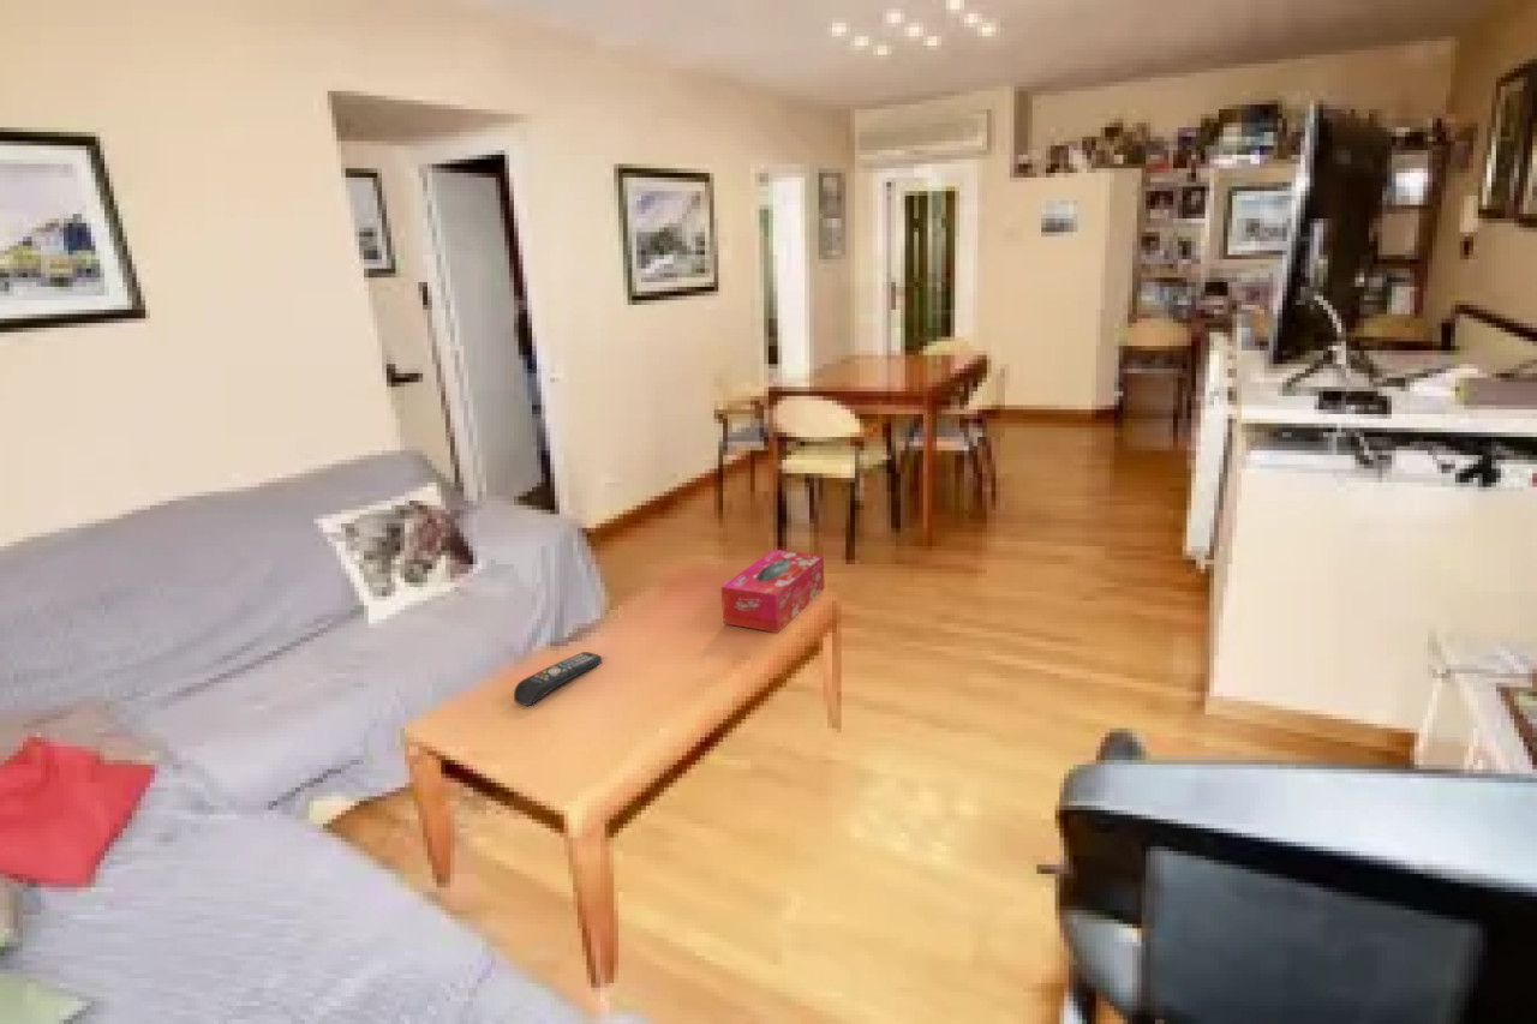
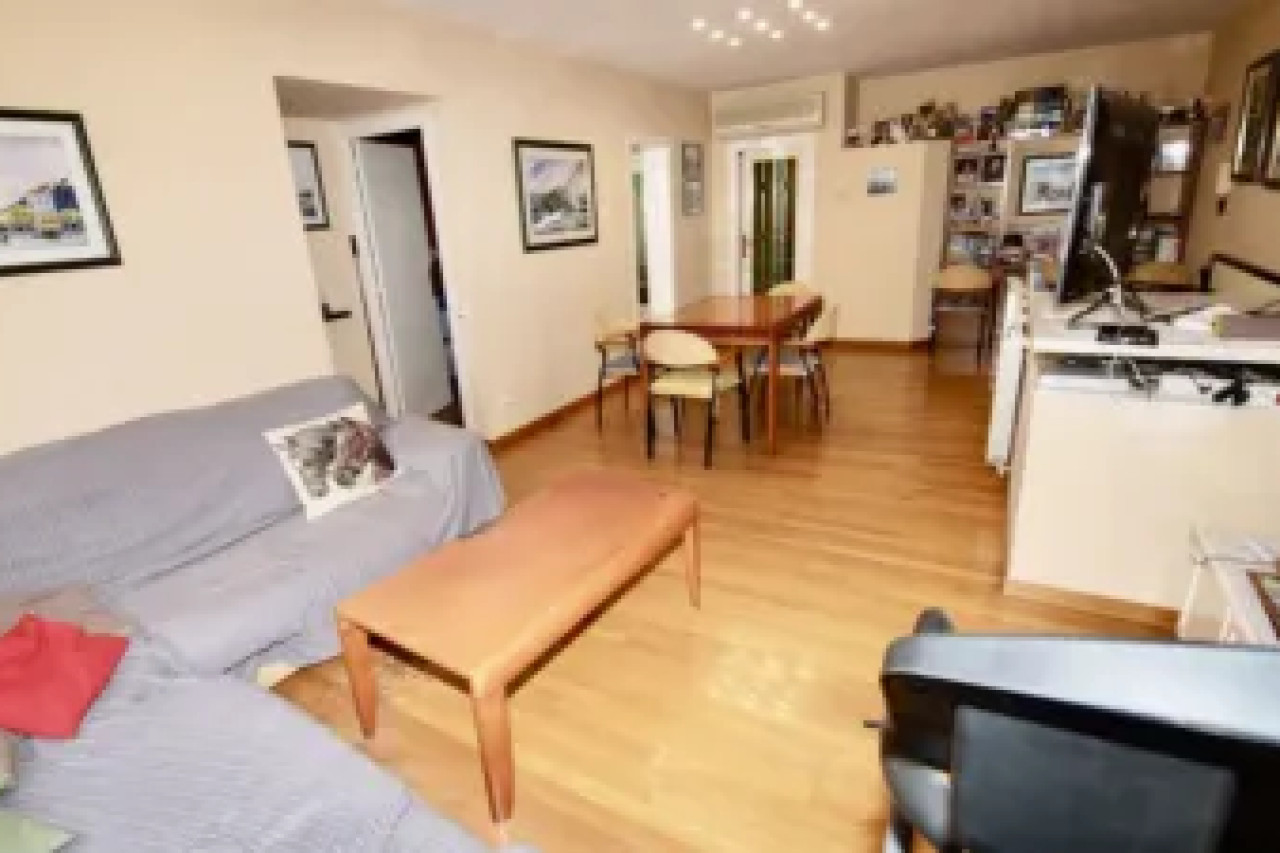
- remote control [513,651,603,707]
- tissue box [719,547,826,634]
